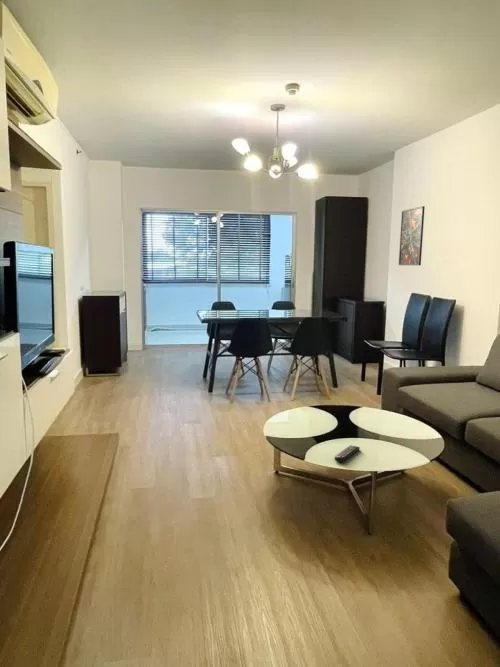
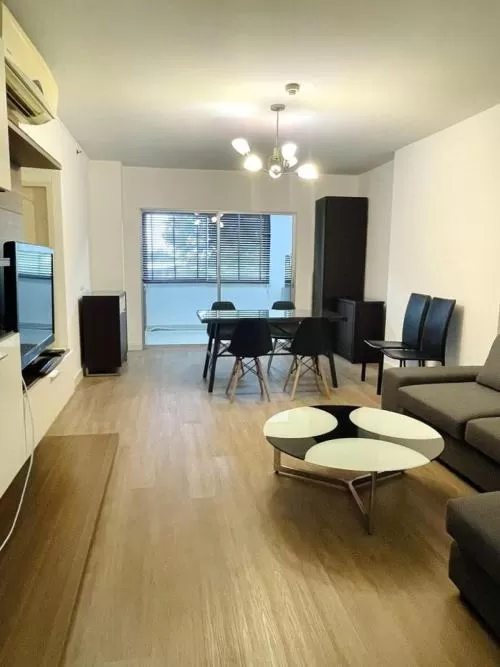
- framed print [398,205,426,266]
- remote control [334,444,361,463]
